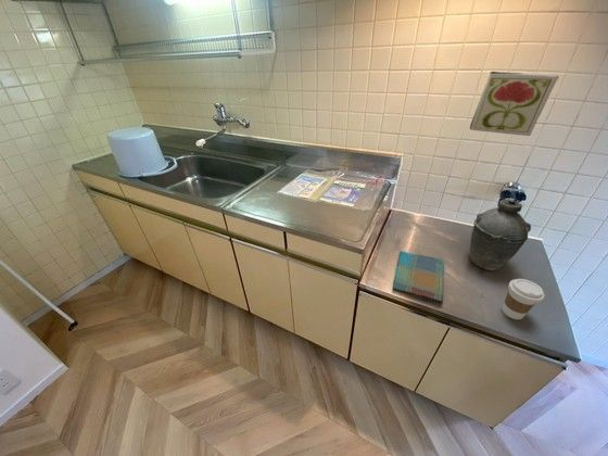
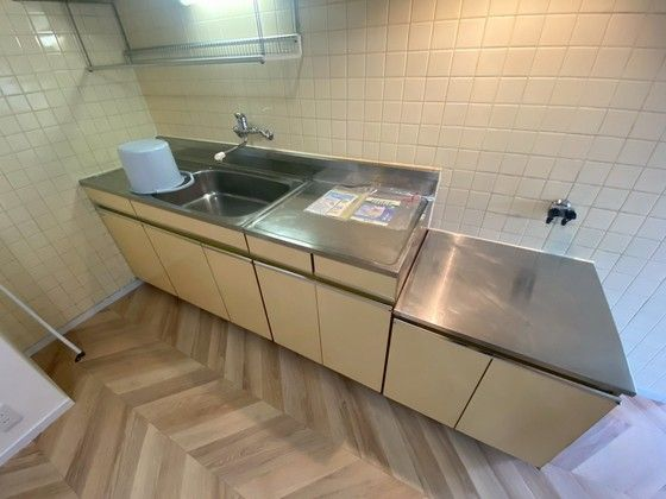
- decorative tile [469,71,560,137]
- dish towel [392,250,445,305]
- coffee cup [501,278,545,320]
- kettle [469,199,532,271]
